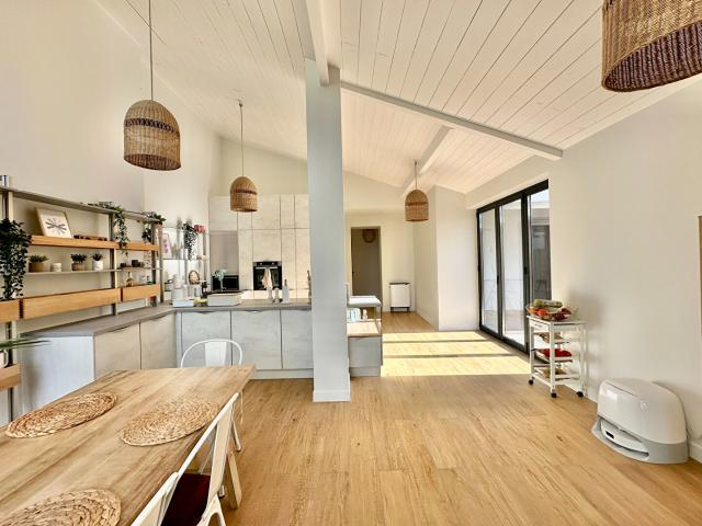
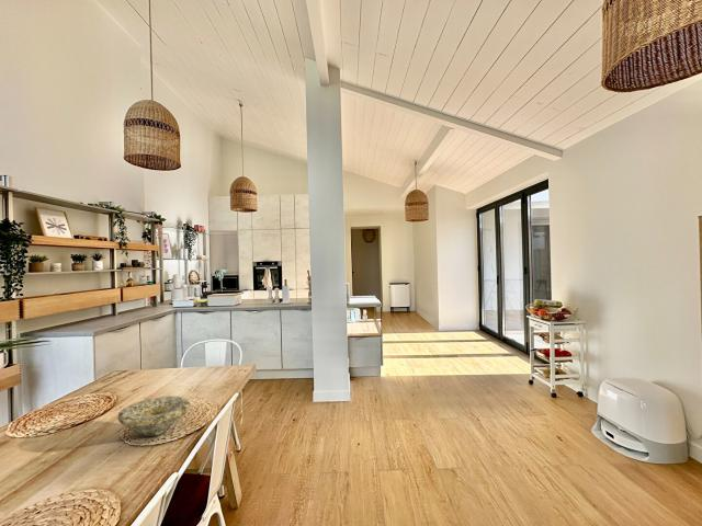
+ bowl [116,396,192,437]
